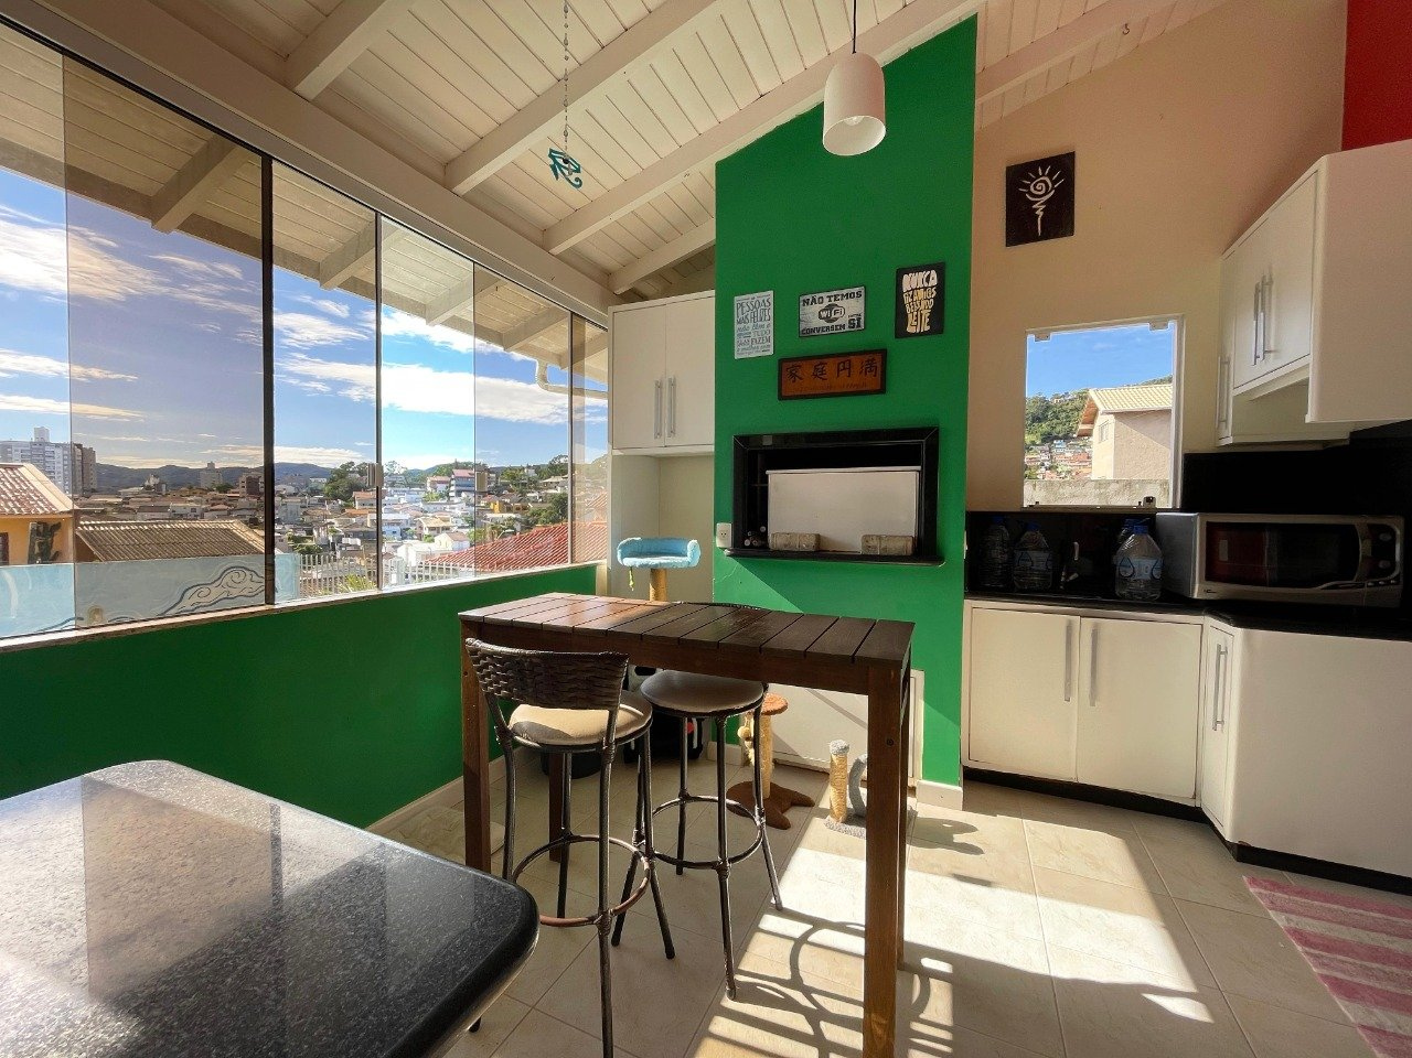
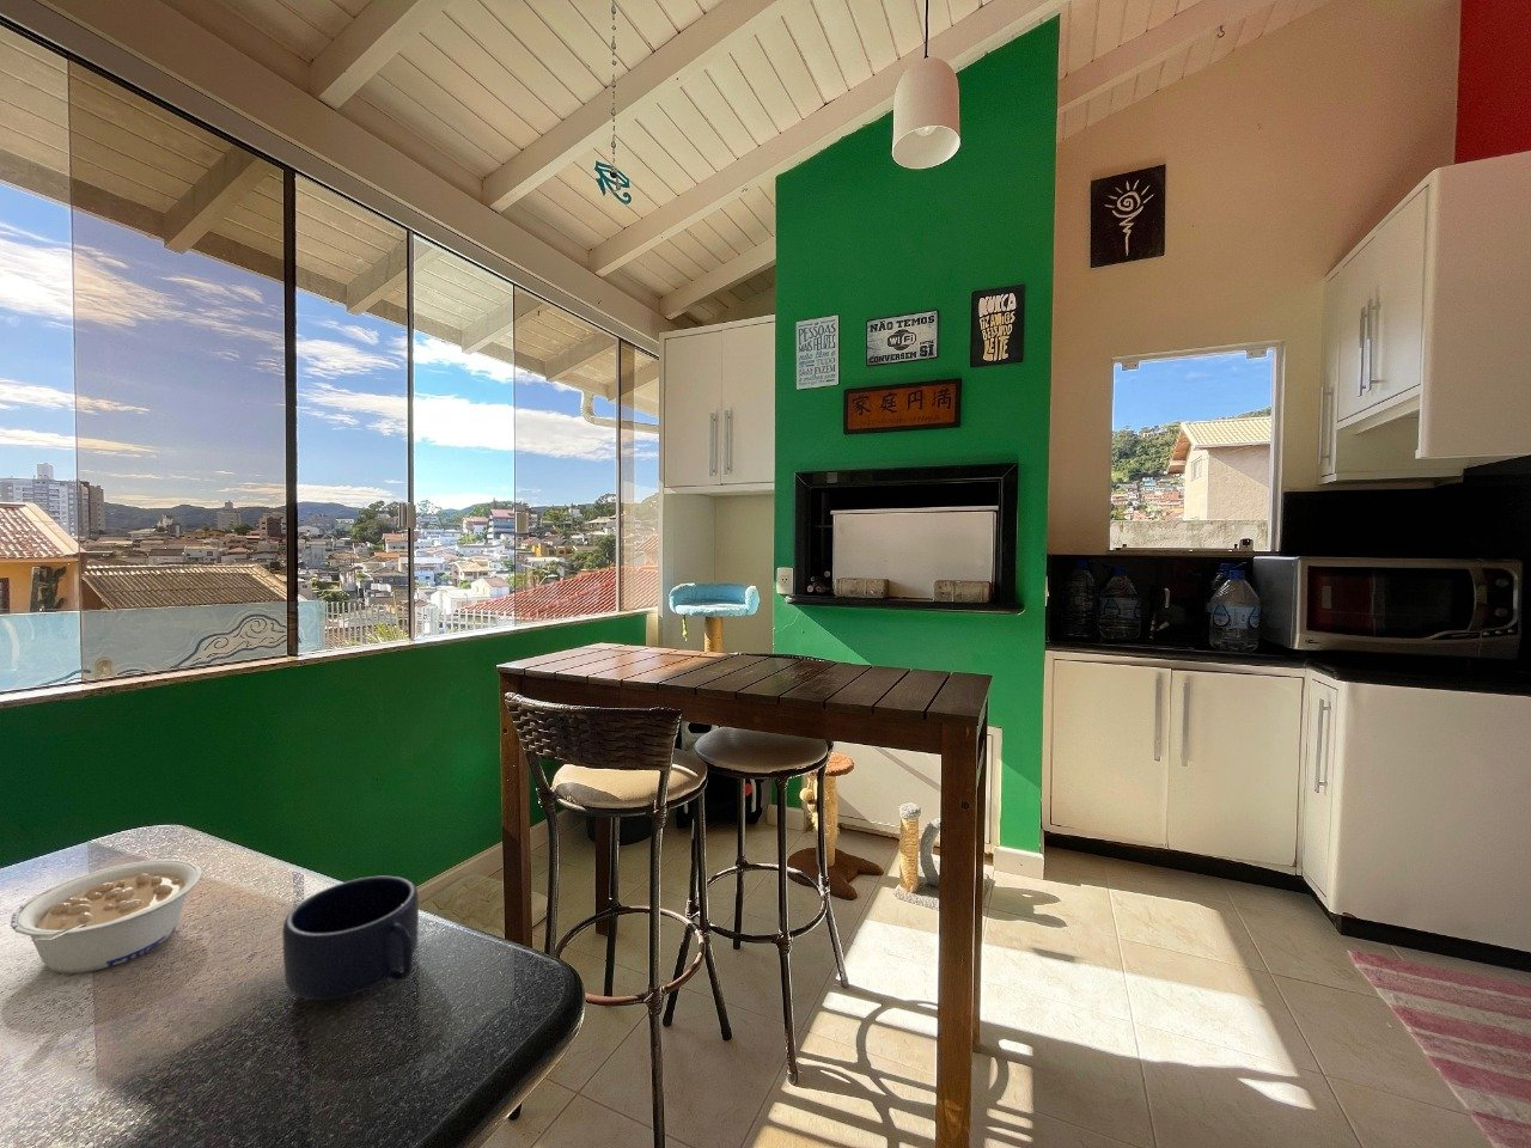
+ legume [10,859,204,974]
+ mug [281,875,420,1001]
